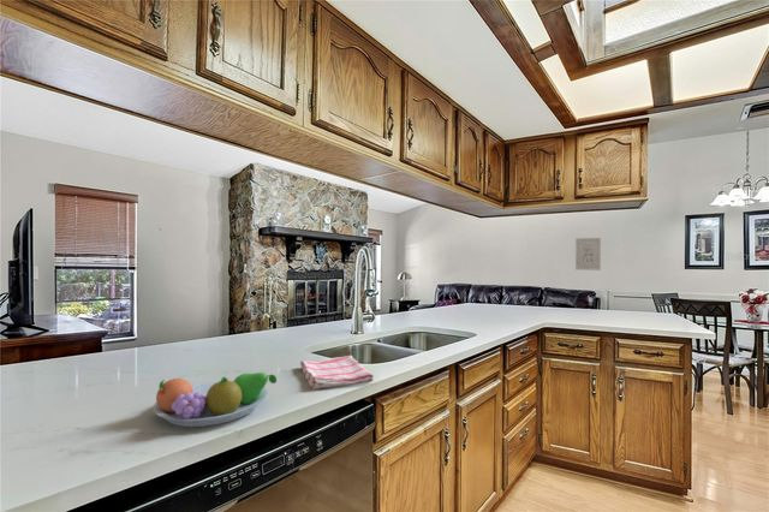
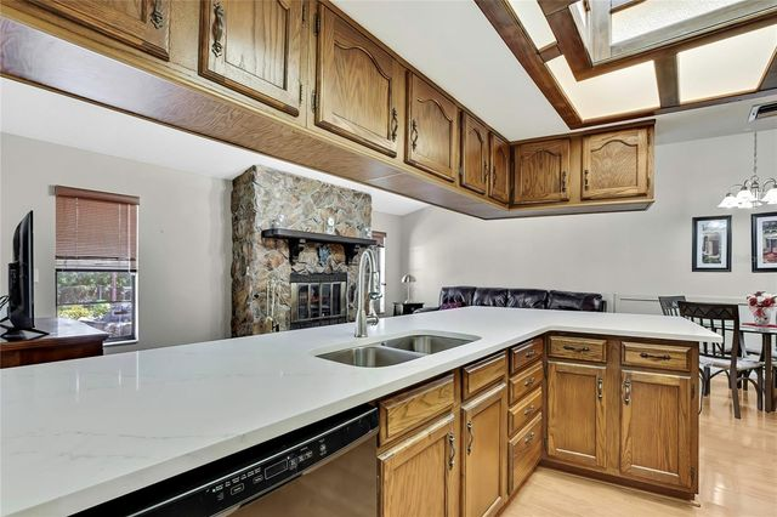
- dish towel [299,355,375,391]
- wall art [574,237,602,272]
- fruit bowl [151,371,278,428]
